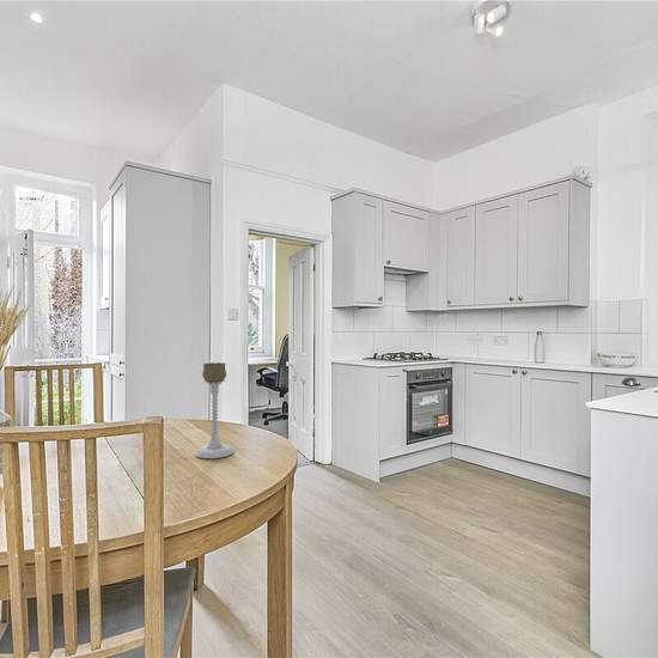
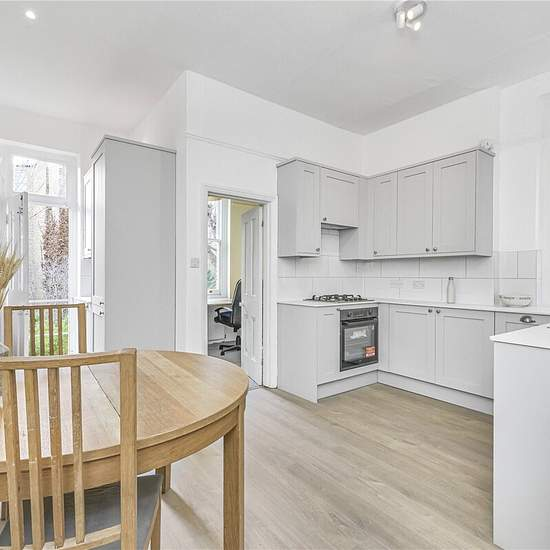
- candle holder [194,361,234,459]
